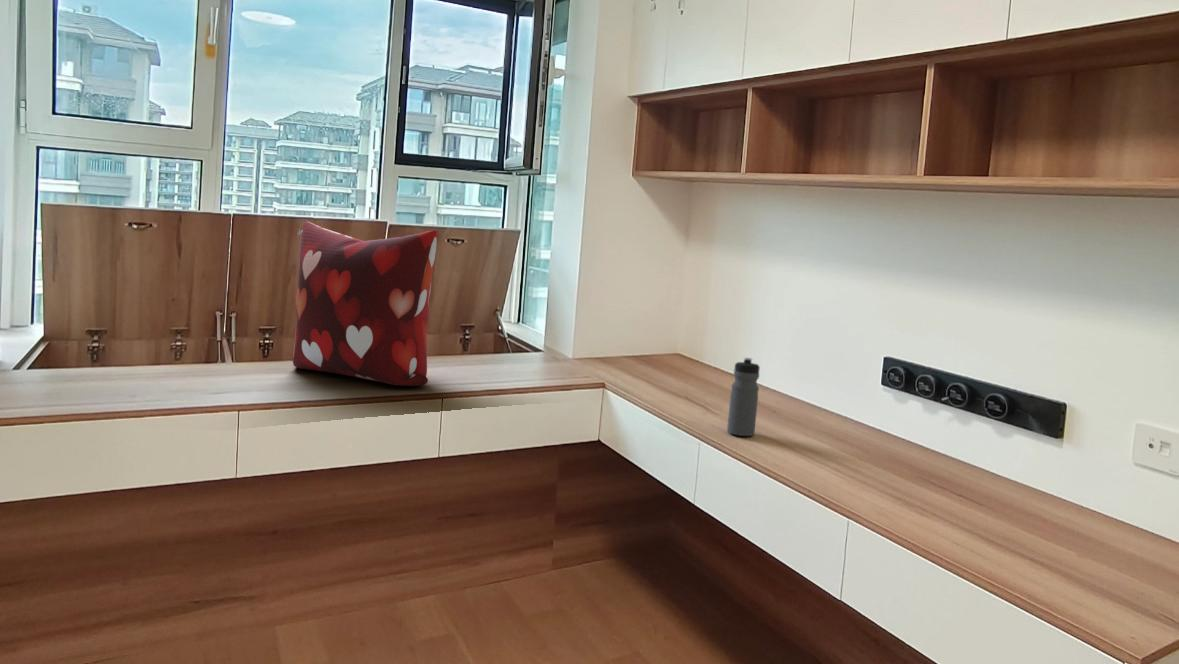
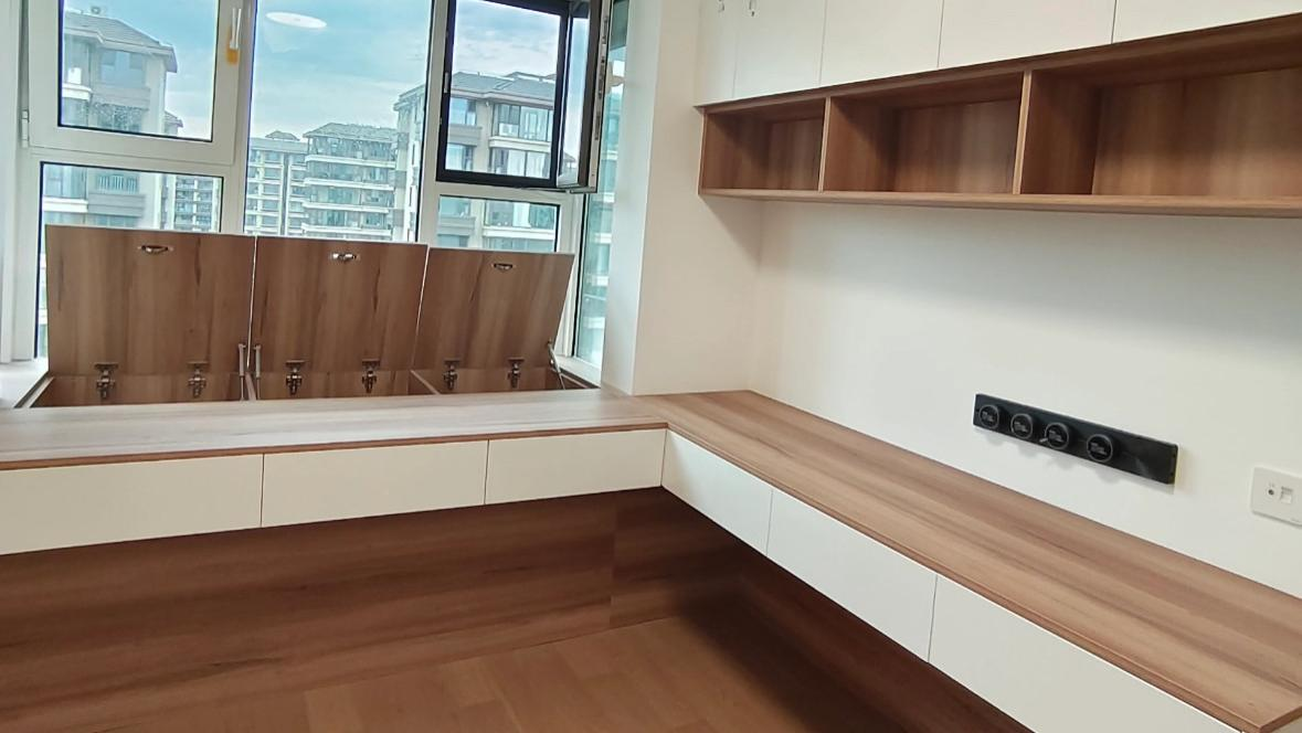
- decorative pillow [292,220,438,387]
- water bottle [726,357,761,437]
